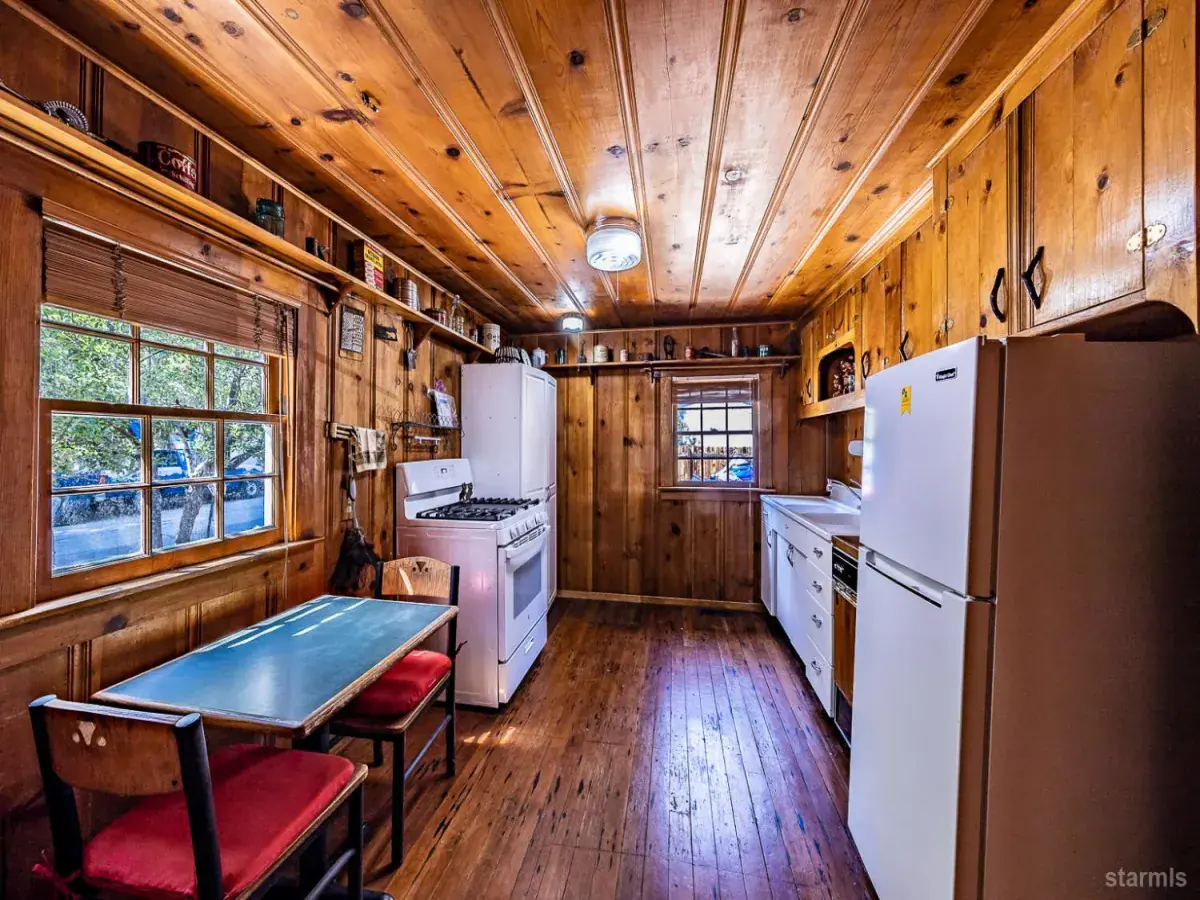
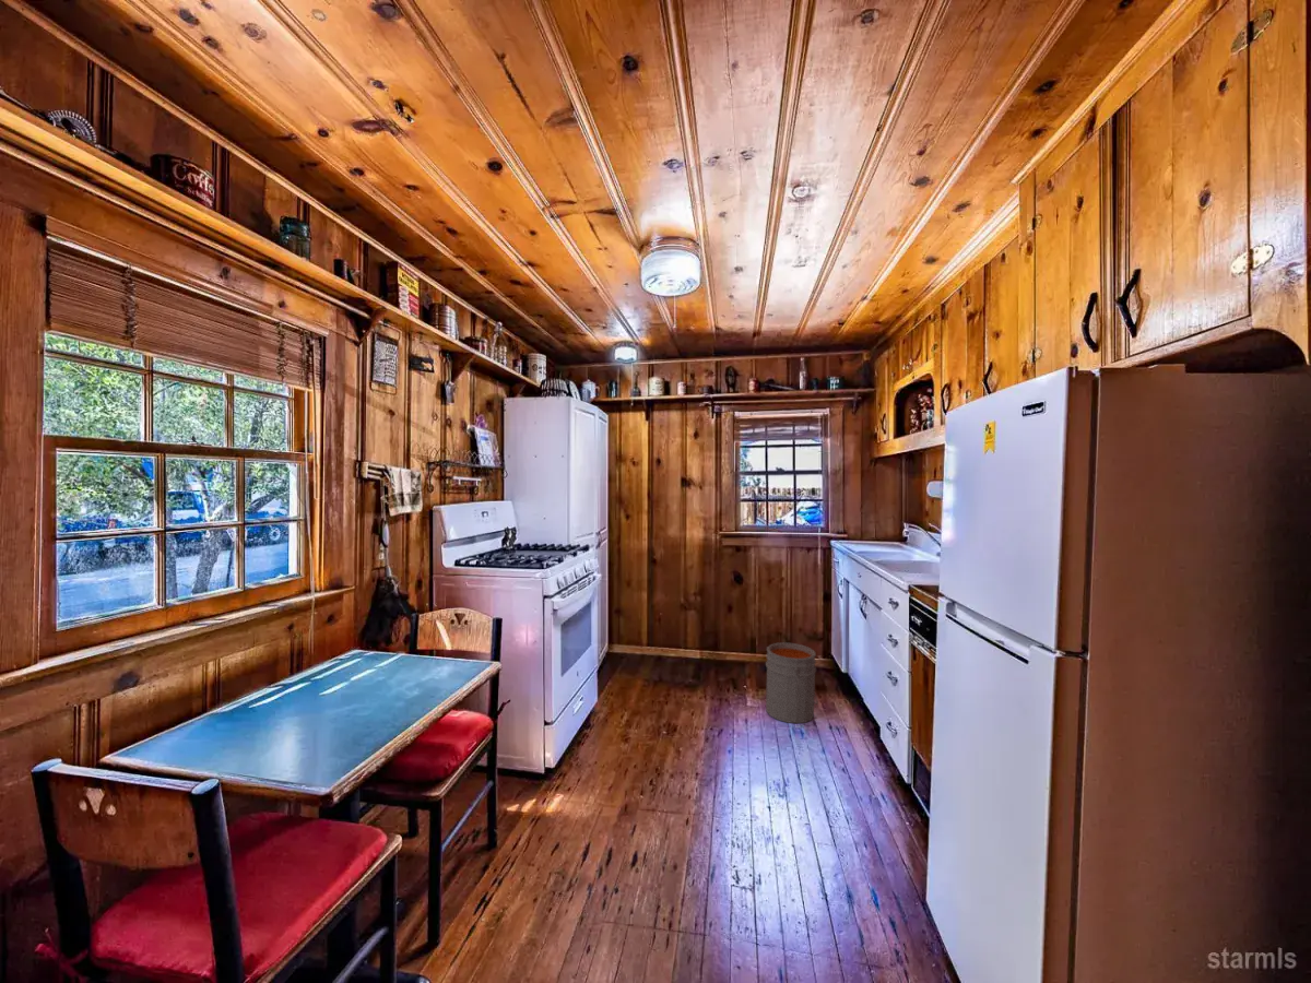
+ bucket [765,641,819,724]
